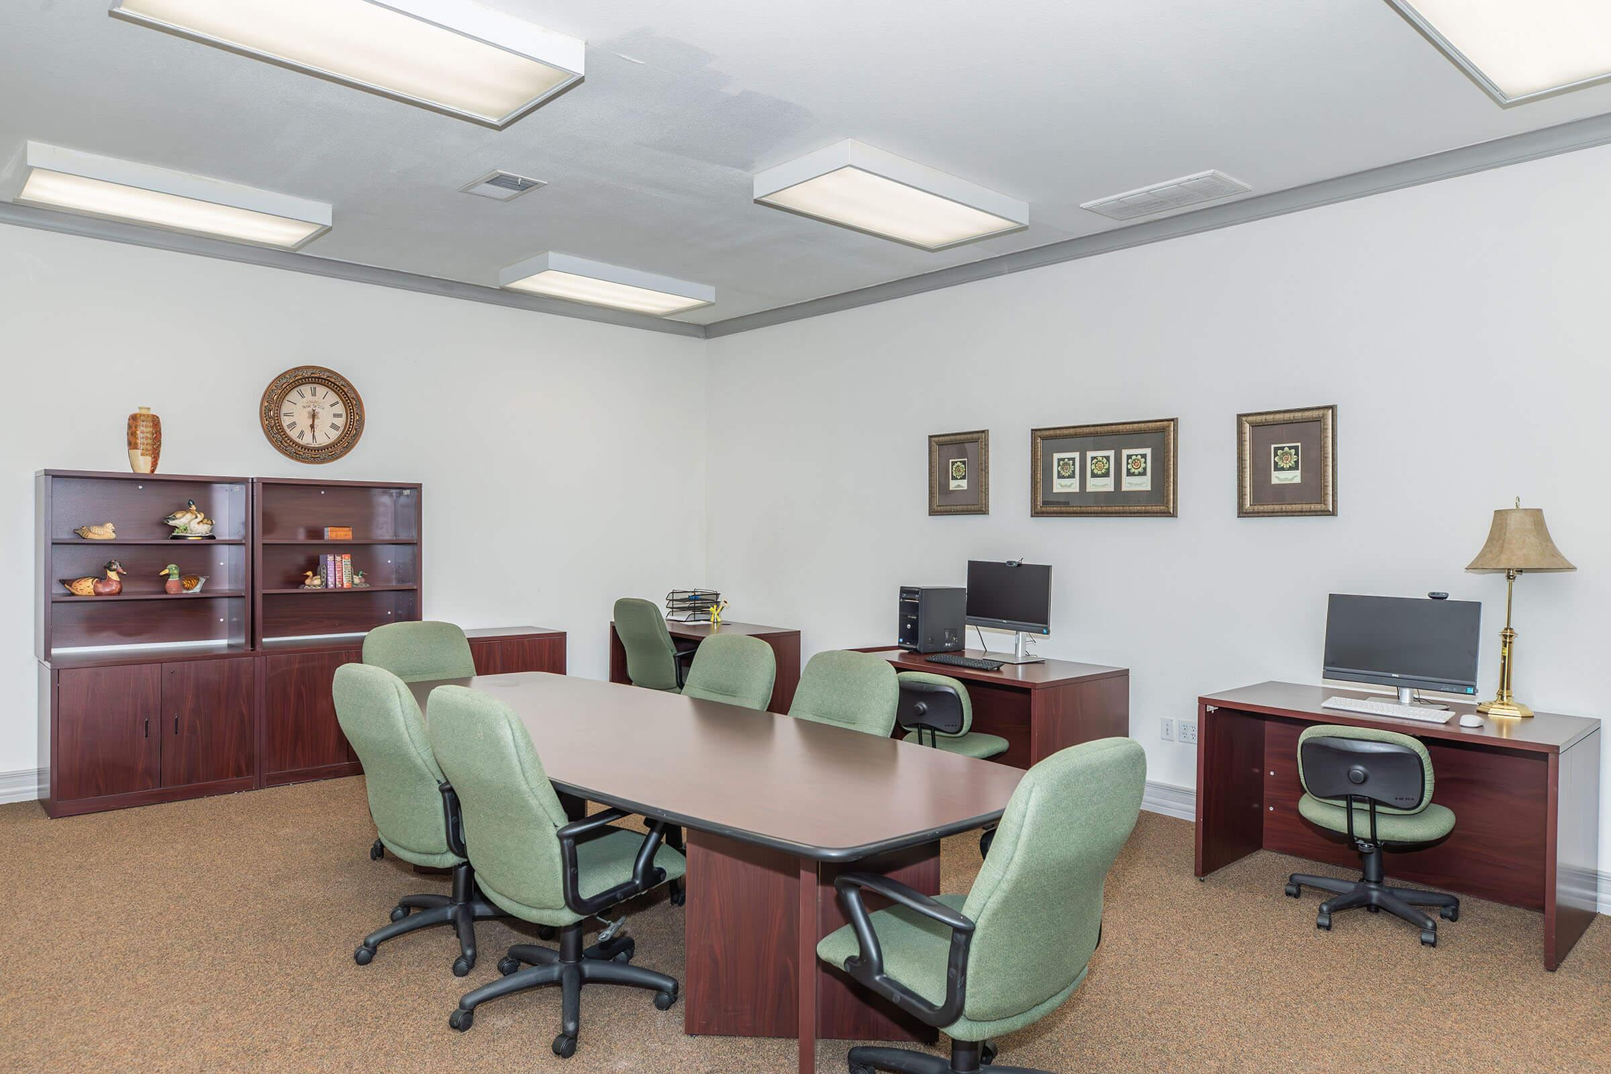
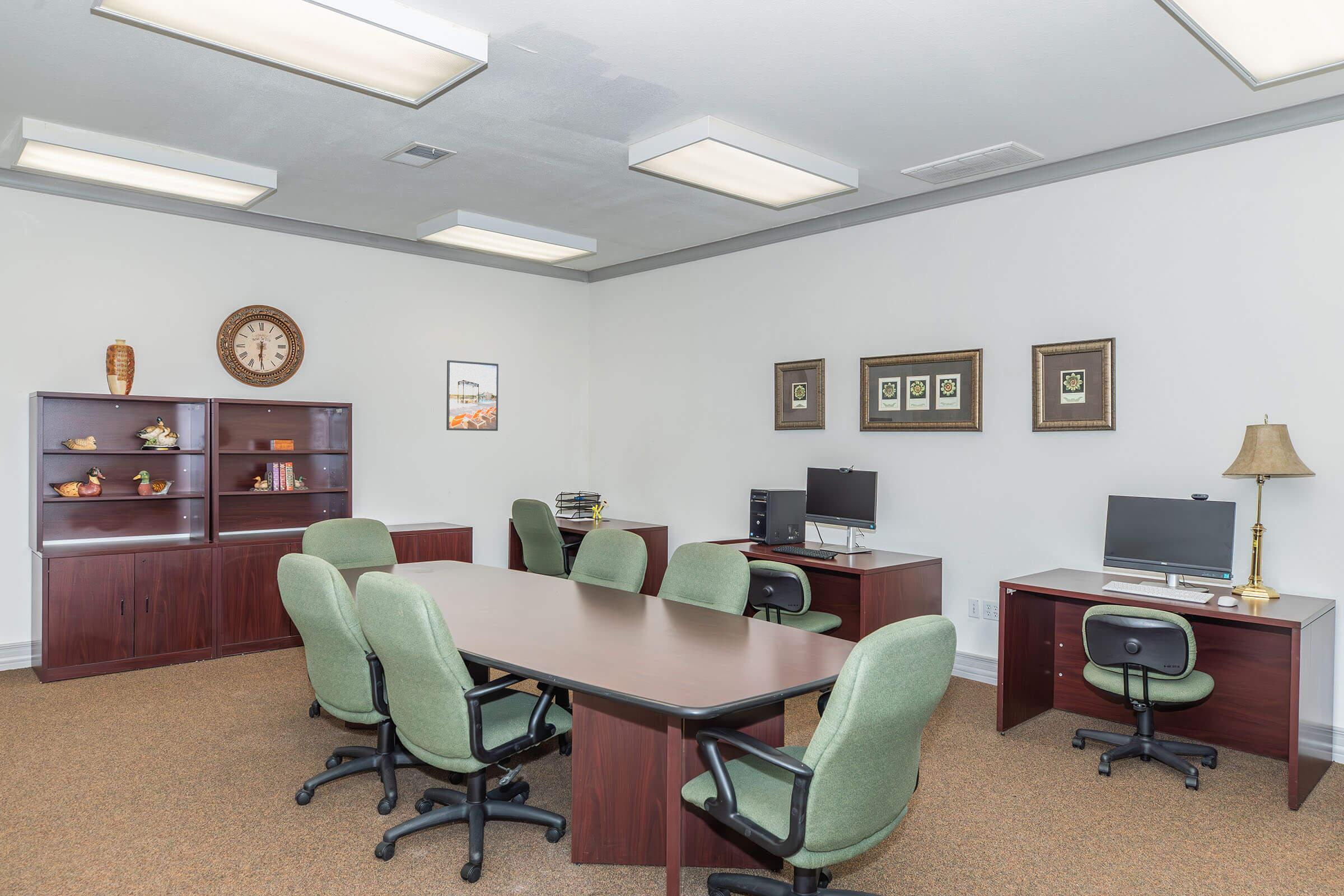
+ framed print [446,360,499,431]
